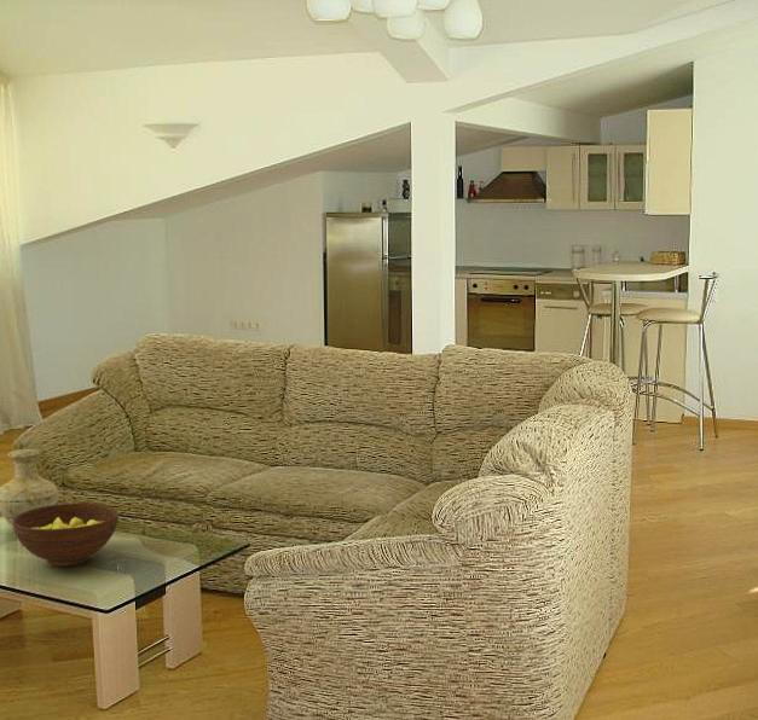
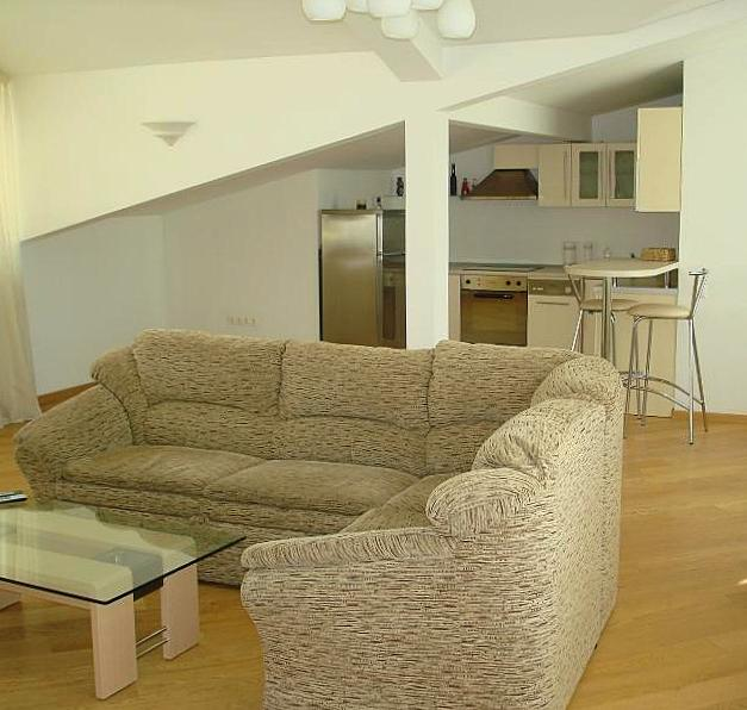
- vase [0,448,59,532]
- fruit bowl [13,503,120,568]
